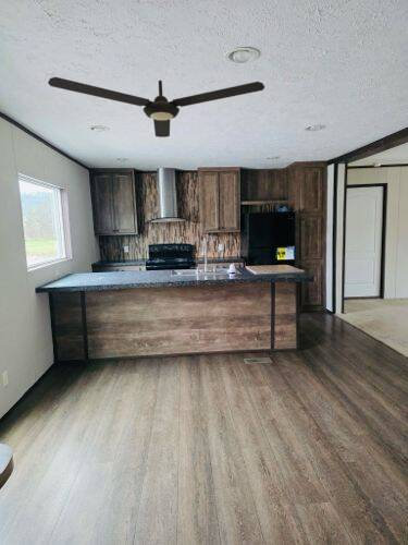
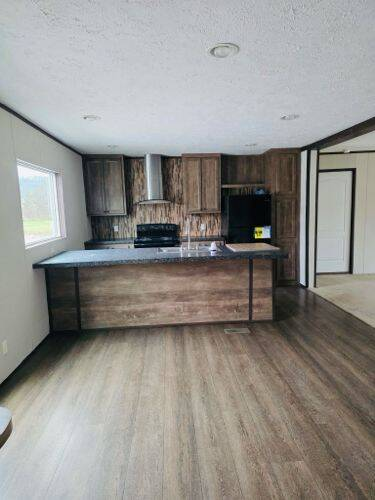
- ceiling fan [47,76,265,138]
